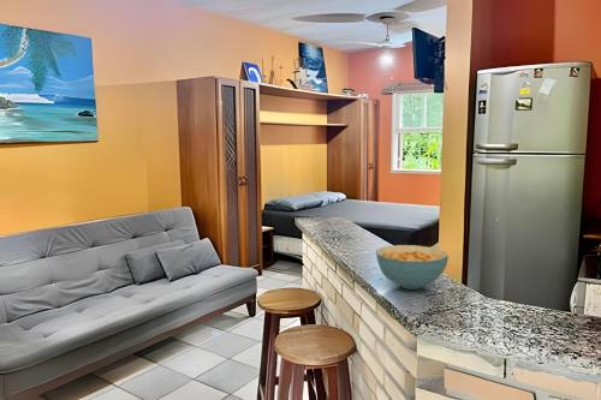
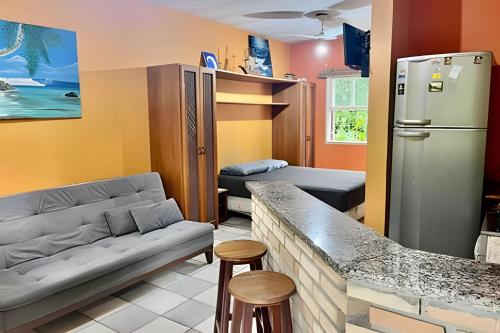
- cereal bowl [375,244,450,291]
